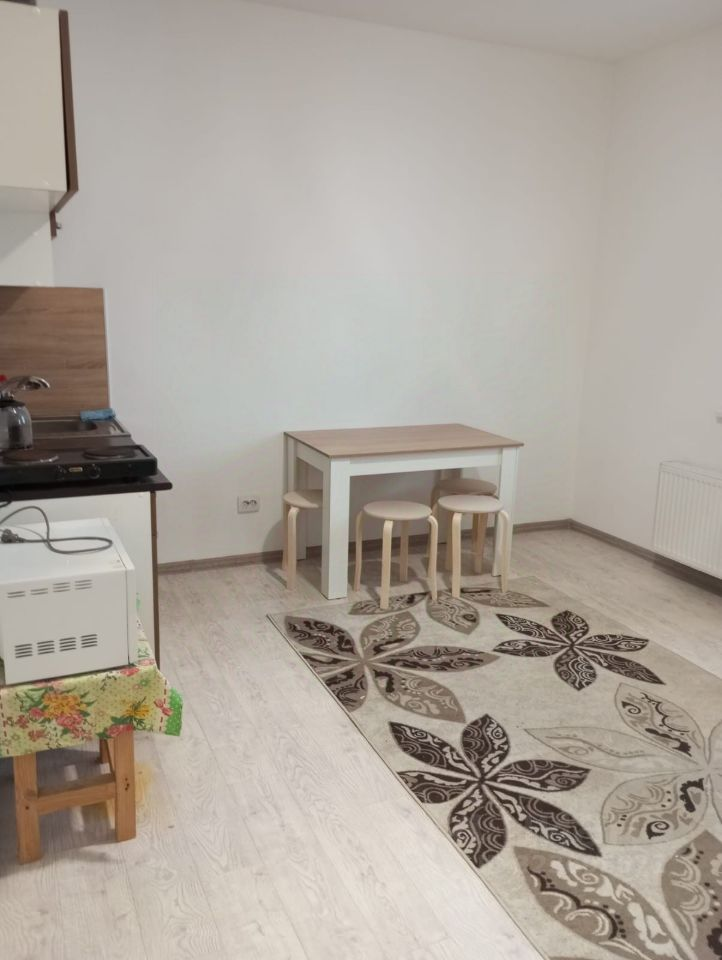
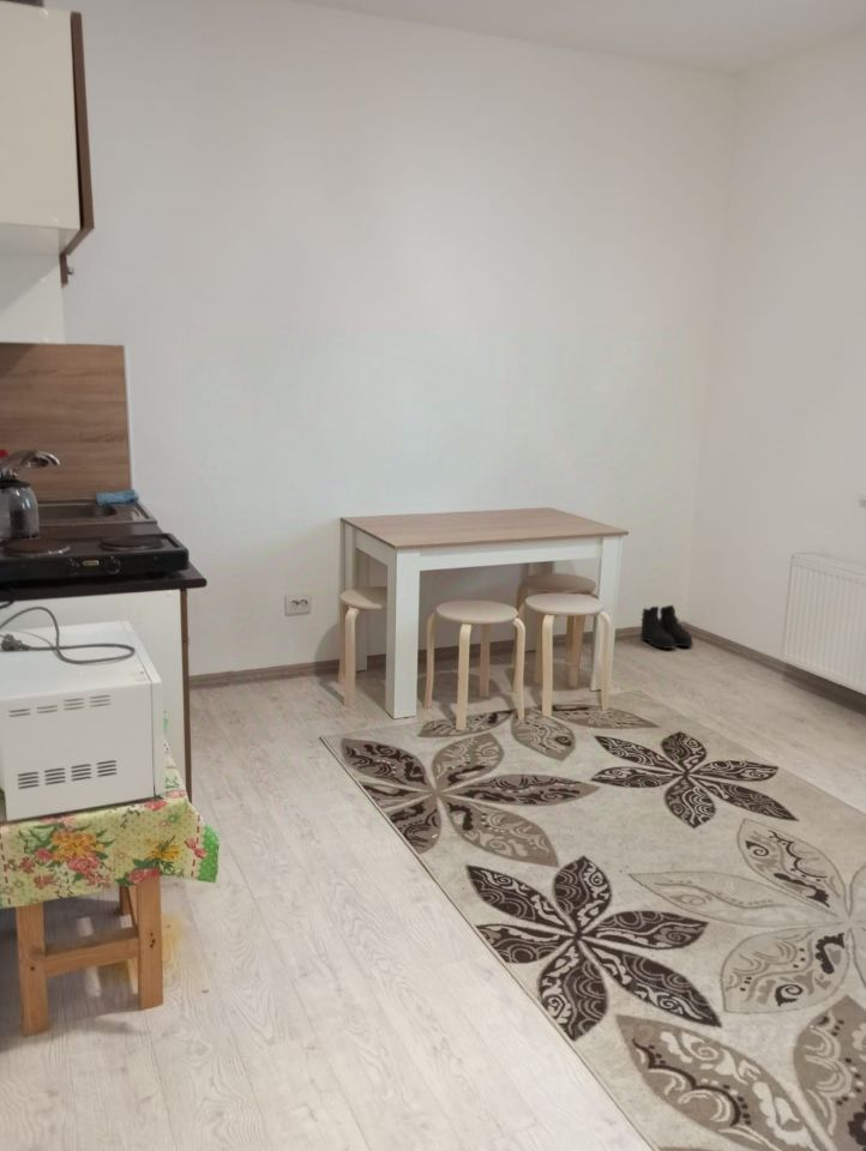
+ boots [639,604,694,650]
